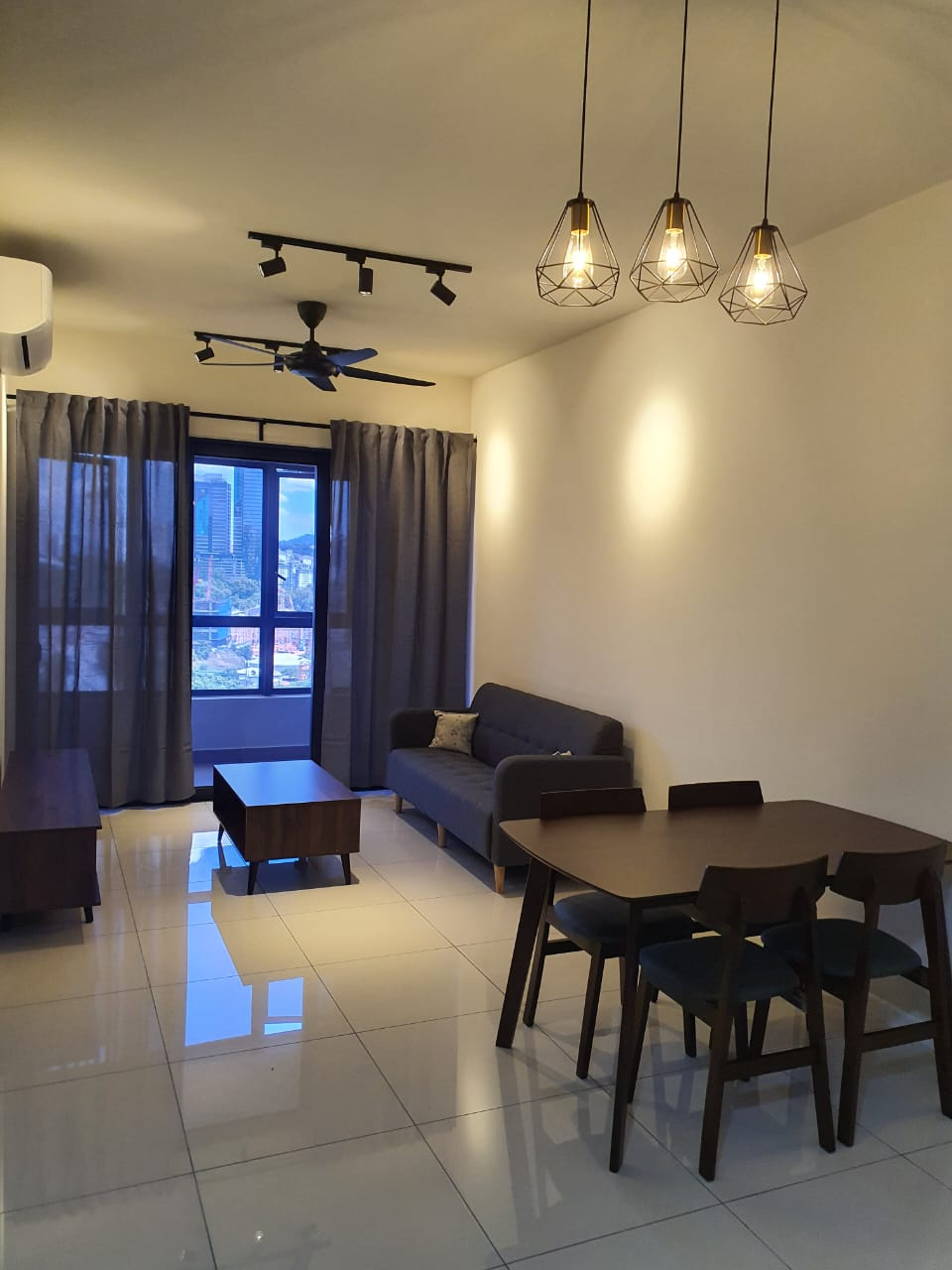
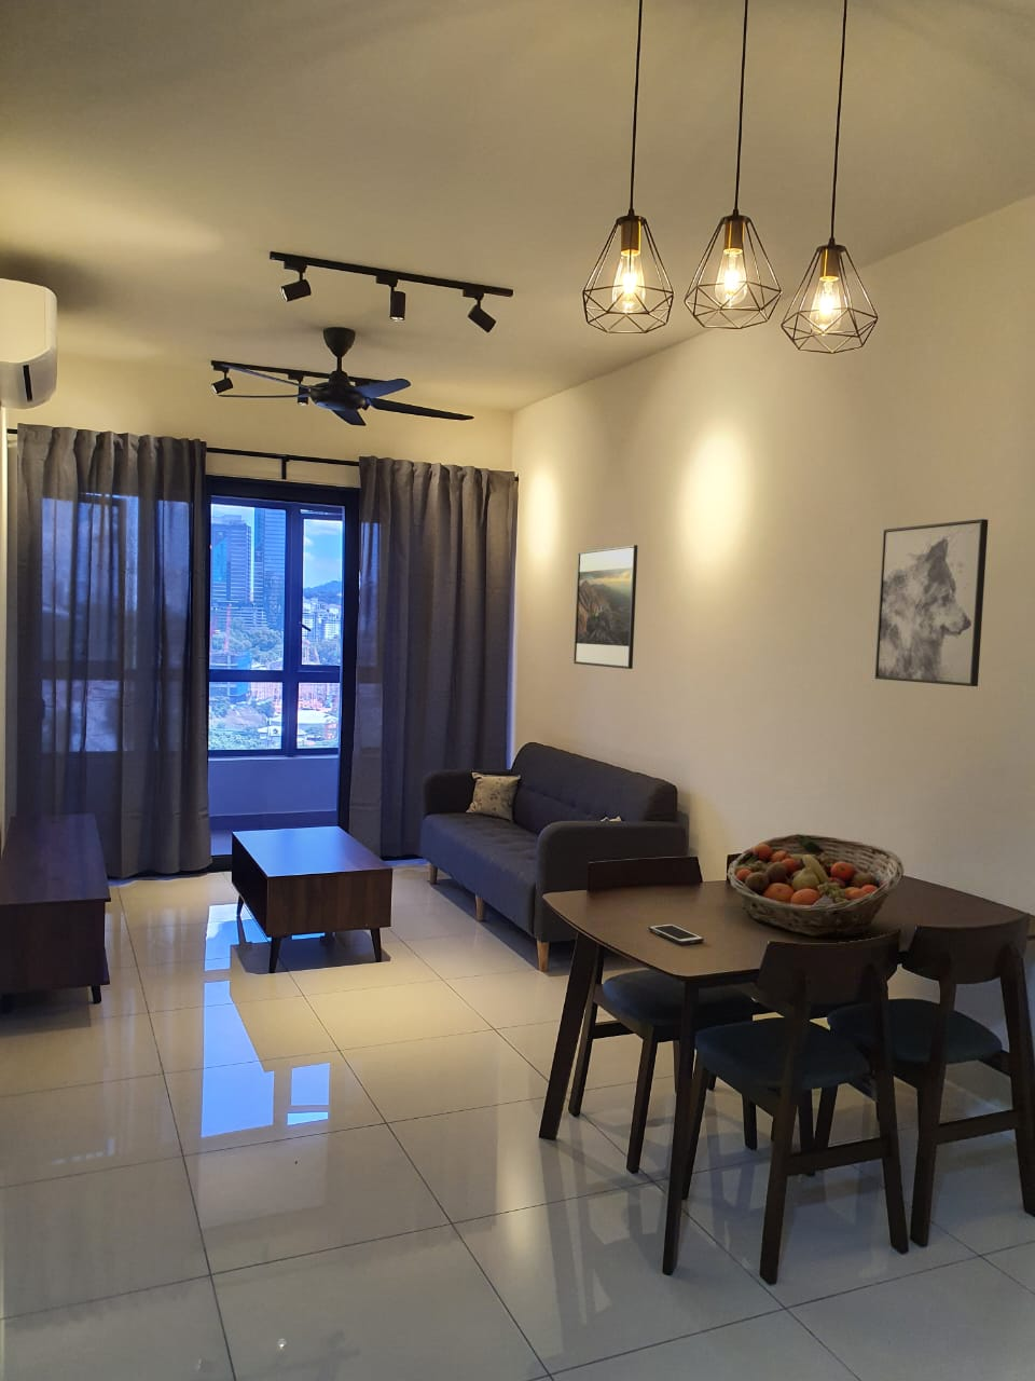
+ wall art [874,518,988,687]
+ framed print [573,544,639,670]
+ fruit basket [725,833,905,938]
+ cell phone [648,922,706,945]
